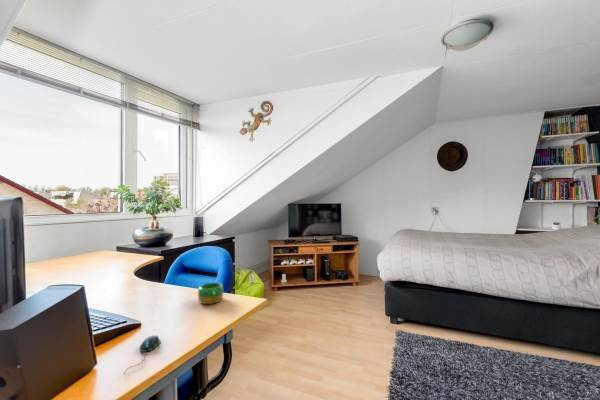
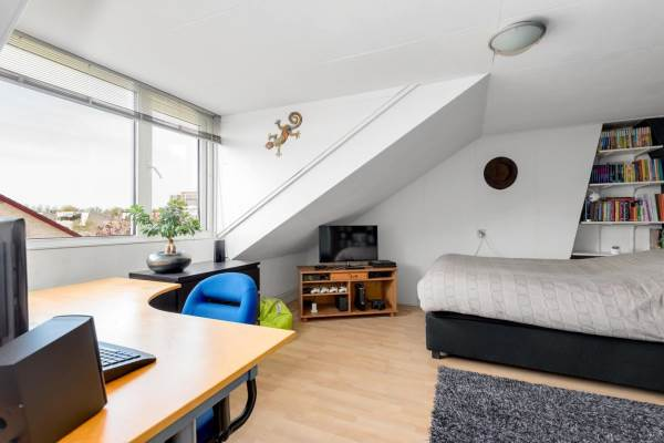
- mug [197,282,224,305]
- mouse [123,335,162,375]
